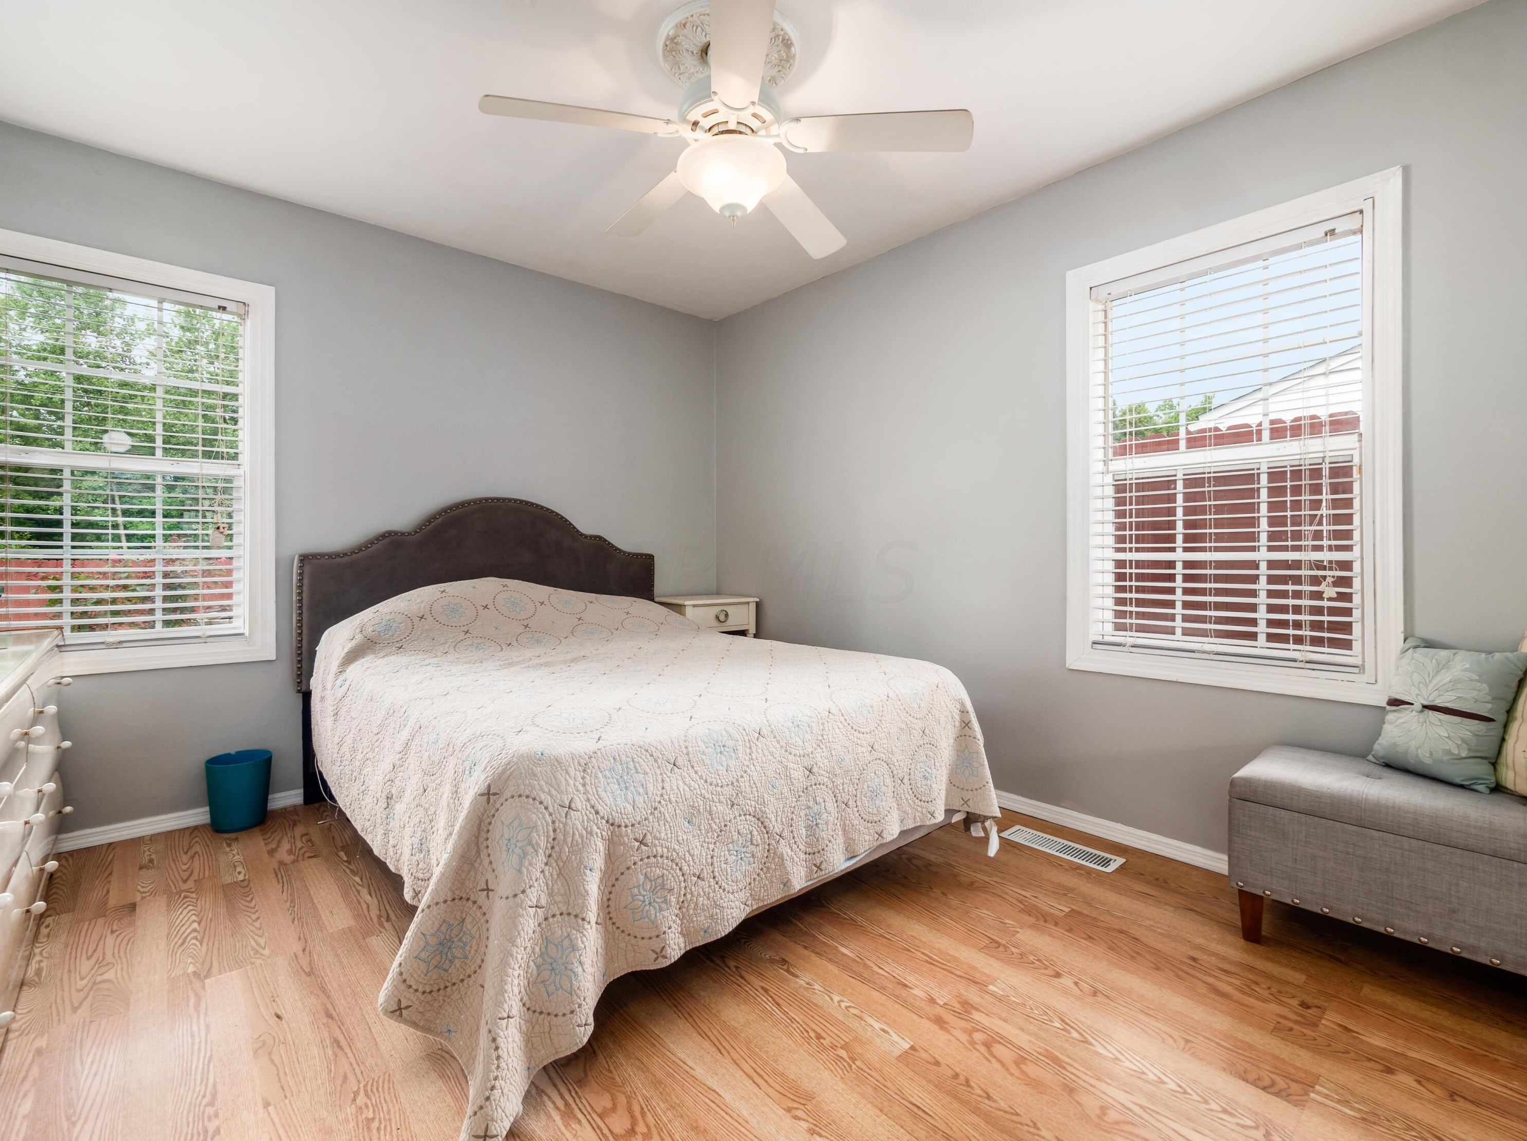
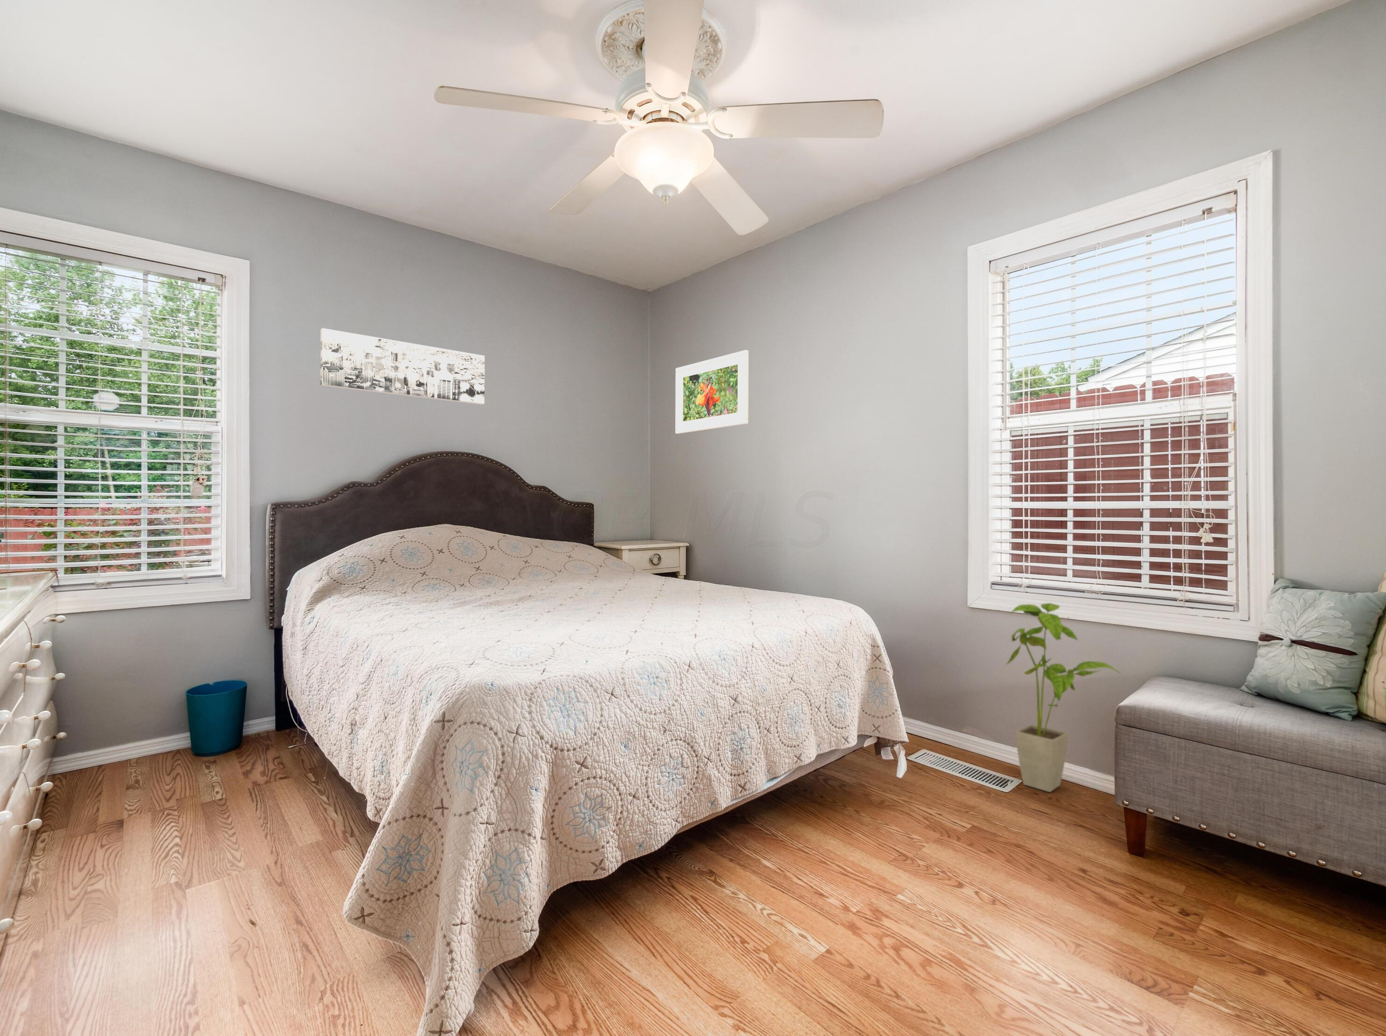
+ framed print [675,349,748,434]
+ wall art [320,328,485,405]
+ house plant [1005,603,1122,792]
